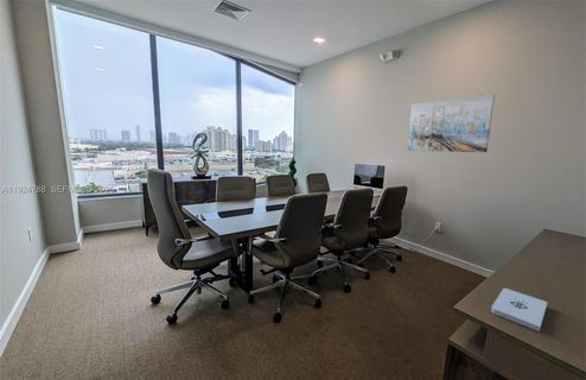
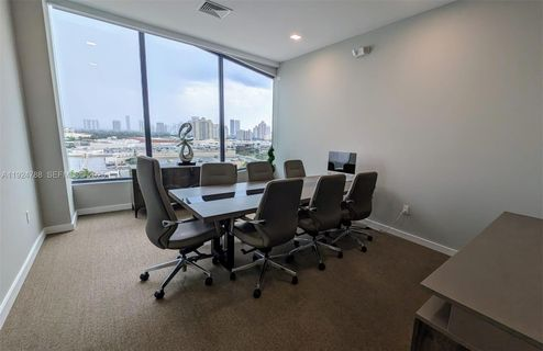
- notepad [490,287,548,332]
- wall art [407,94,496,153]
